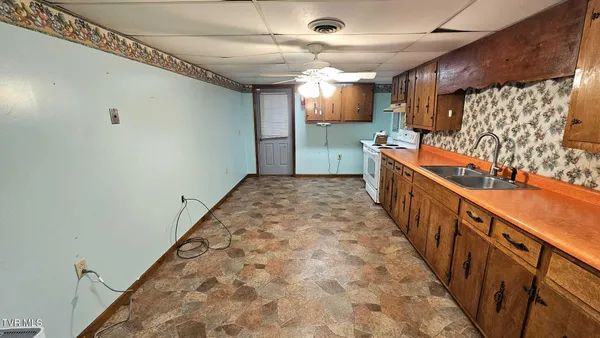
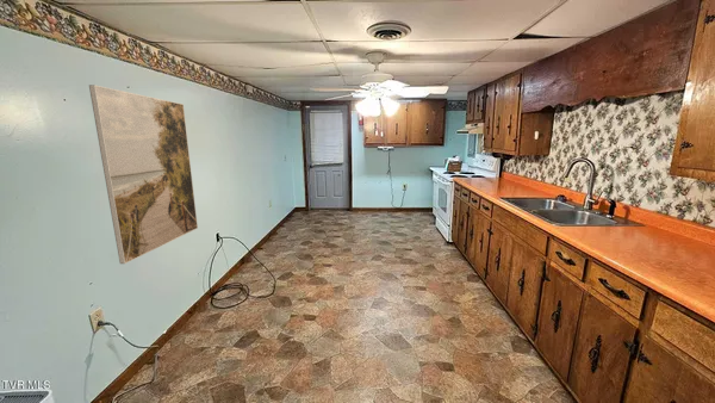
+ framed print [88,83,199,265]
